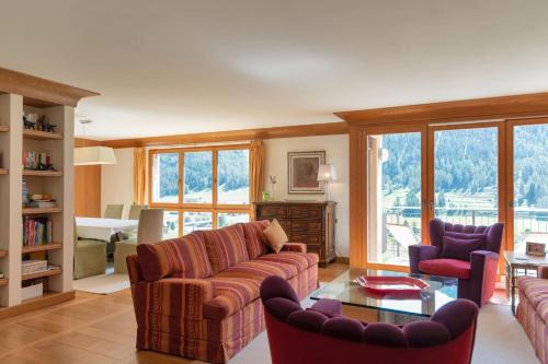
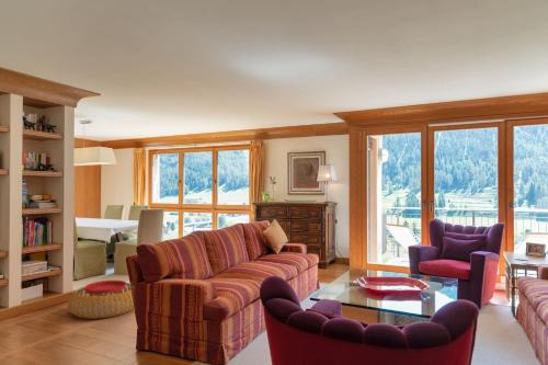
+ pouf [67,280,135,320]
